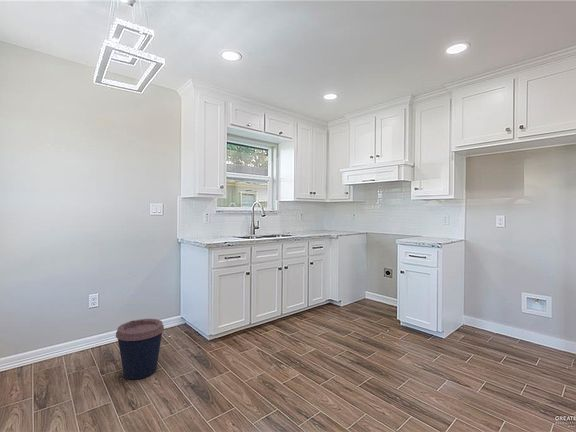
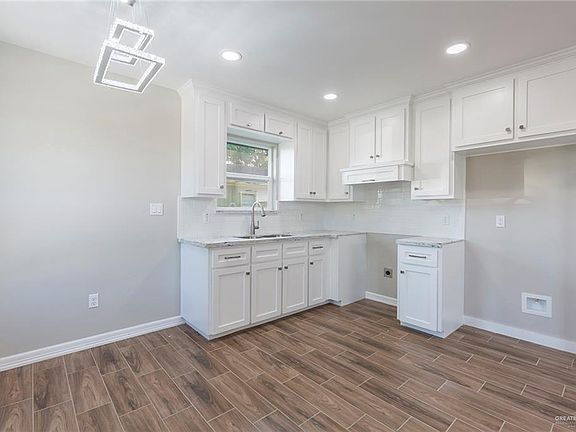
- coffee cup [115,318,165,381]
